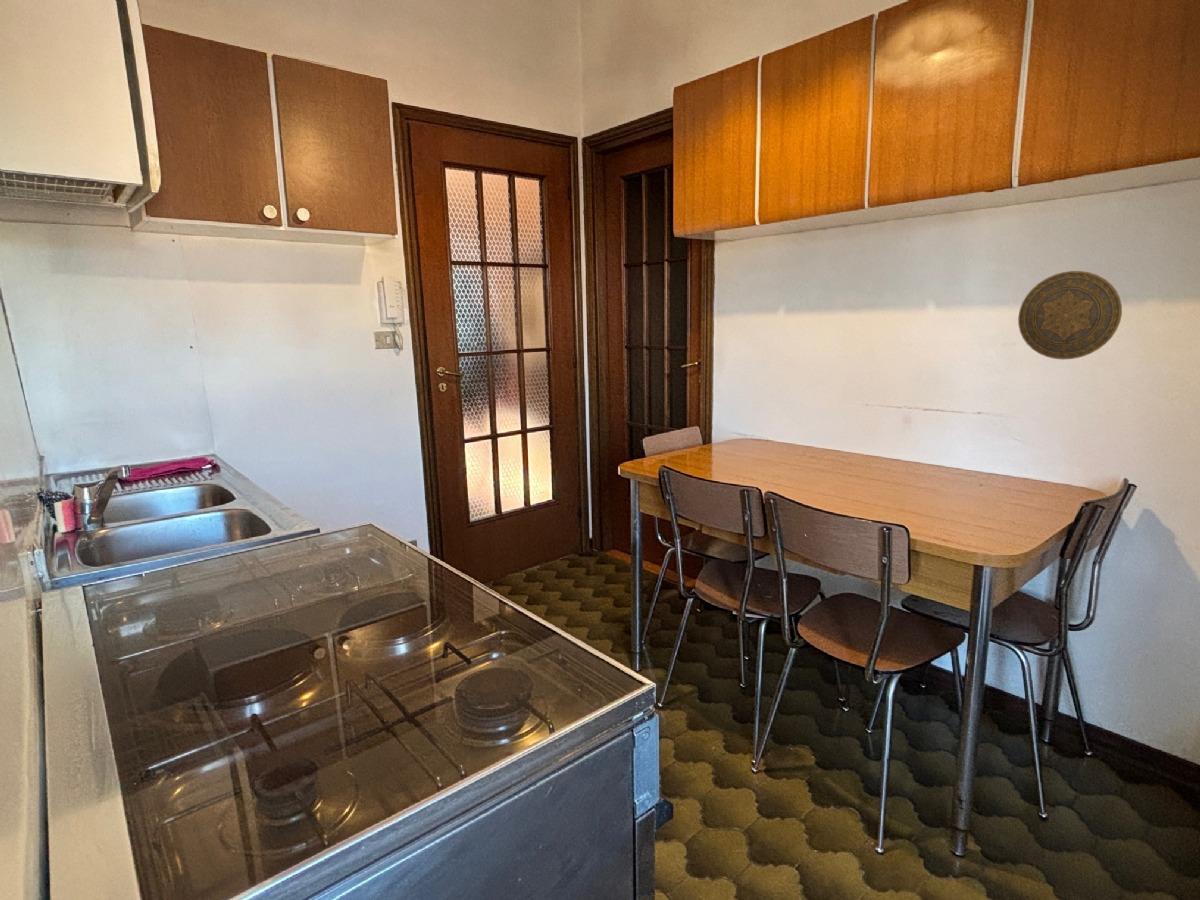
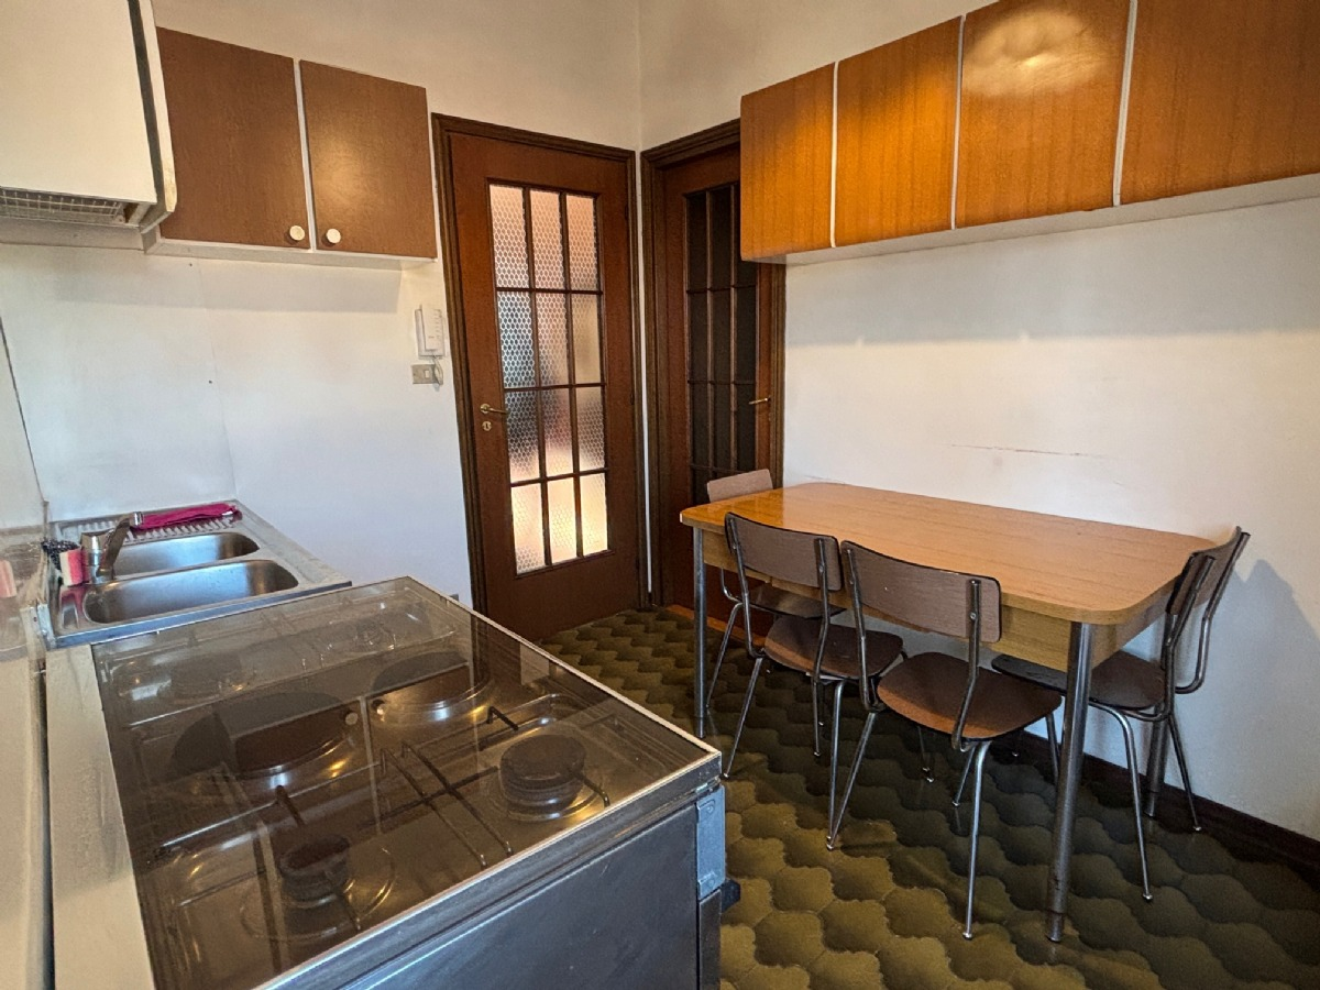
- decorative plate [1017,270,1123,360]
